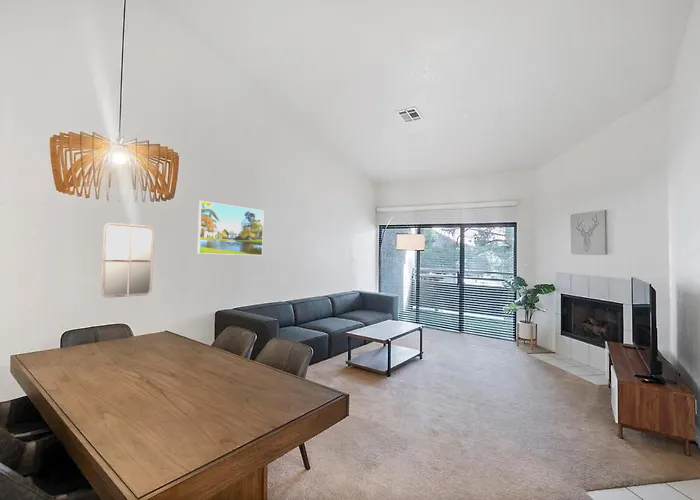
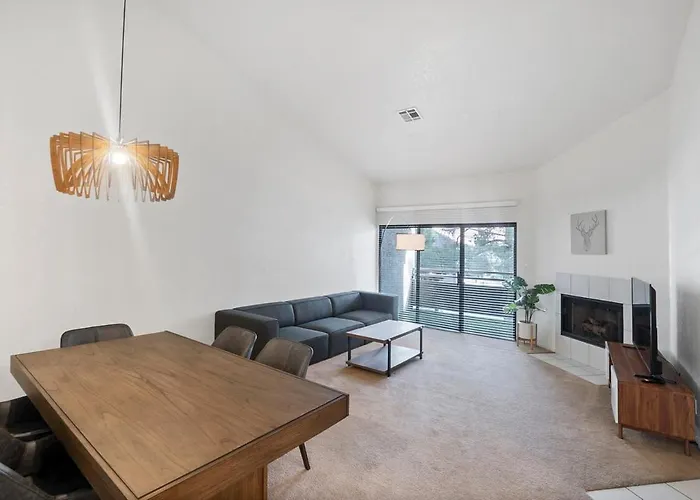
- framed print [196,200,265,256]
- home mirror [100,222,155,299]
